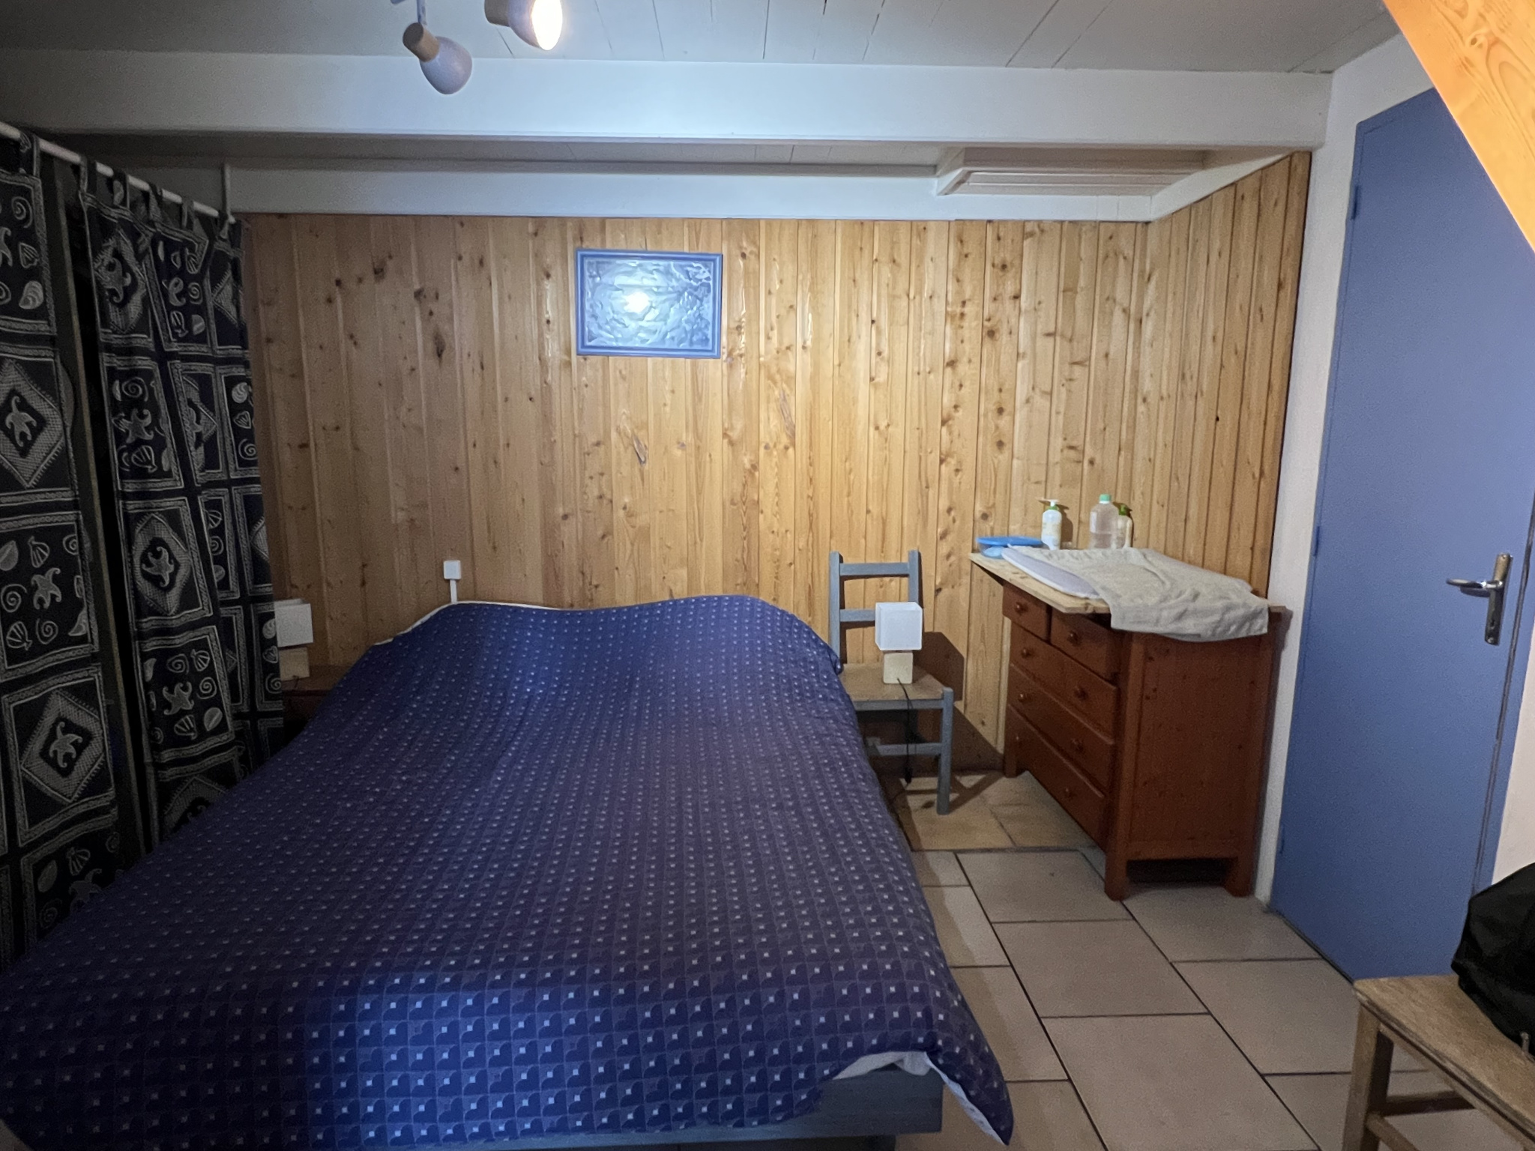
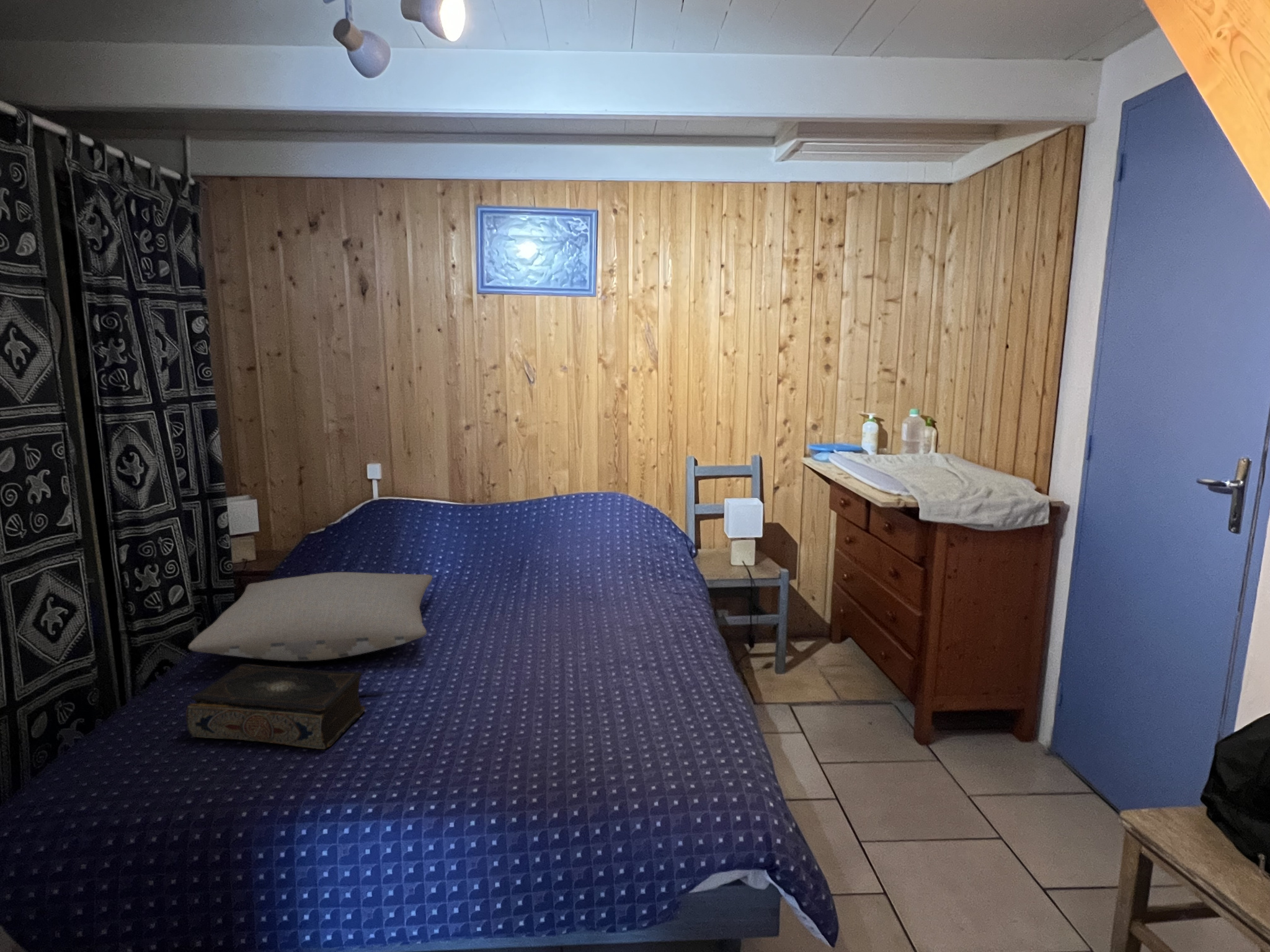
+ book [185,663,366,750]
+ pillow [188,571,433,662]
